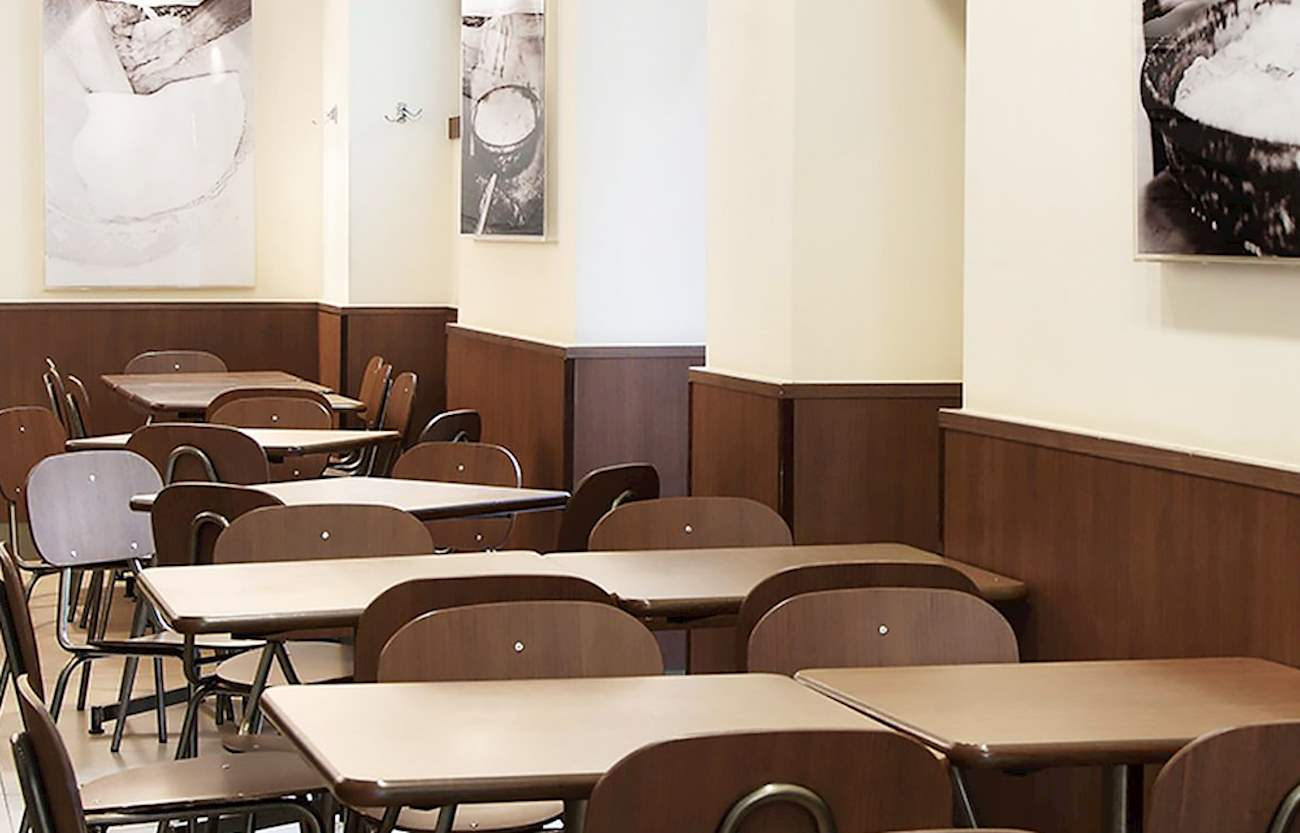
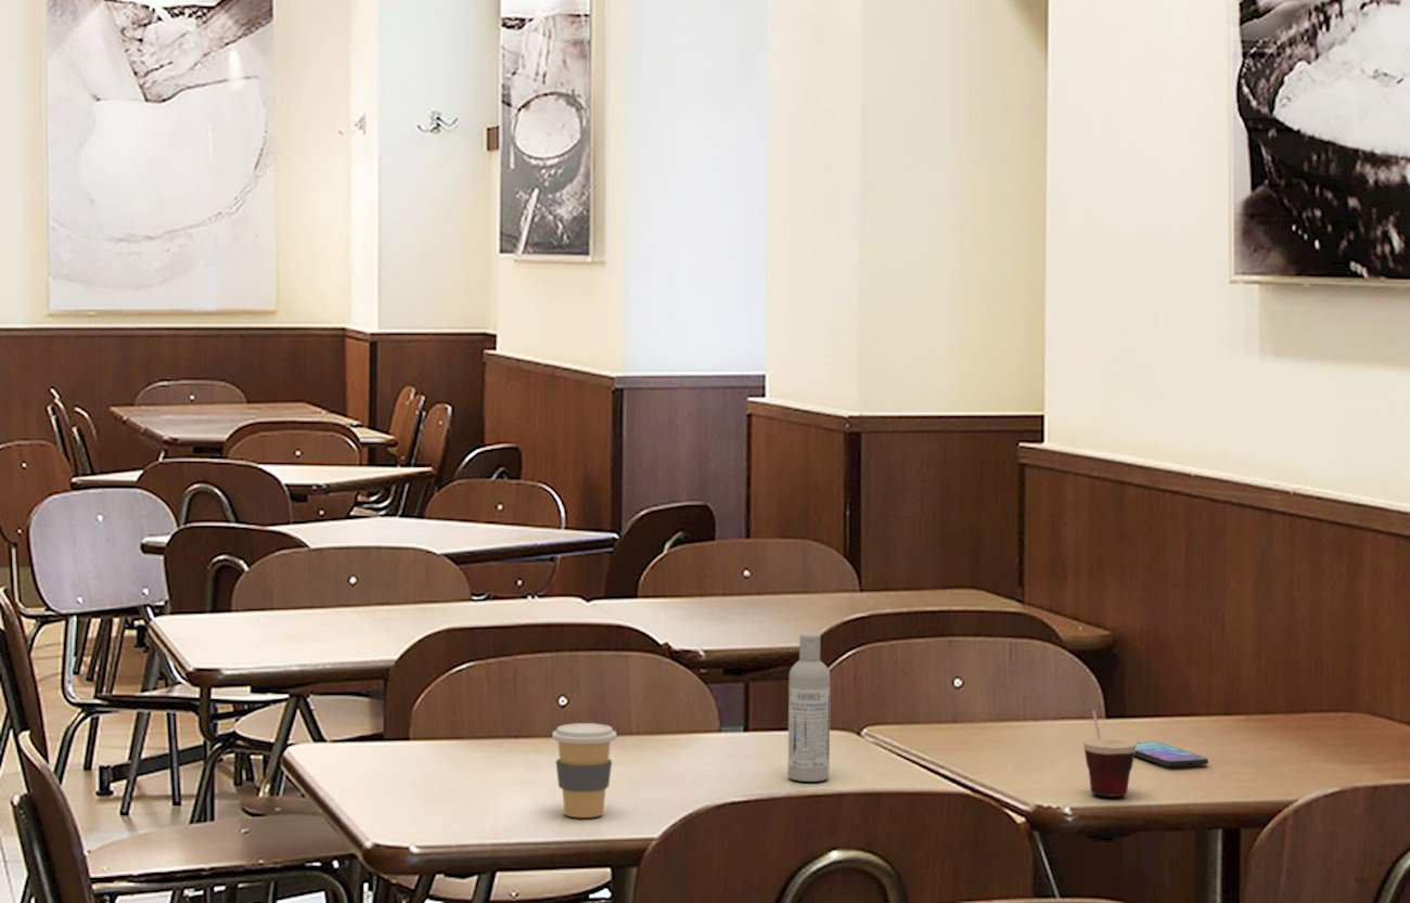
+ smartphone [1135,740,1209,767]
+ bottle [787,632,832,783]
+ cup [1078,695,1137,798]
+ coffee cup [551,722,618,818]
